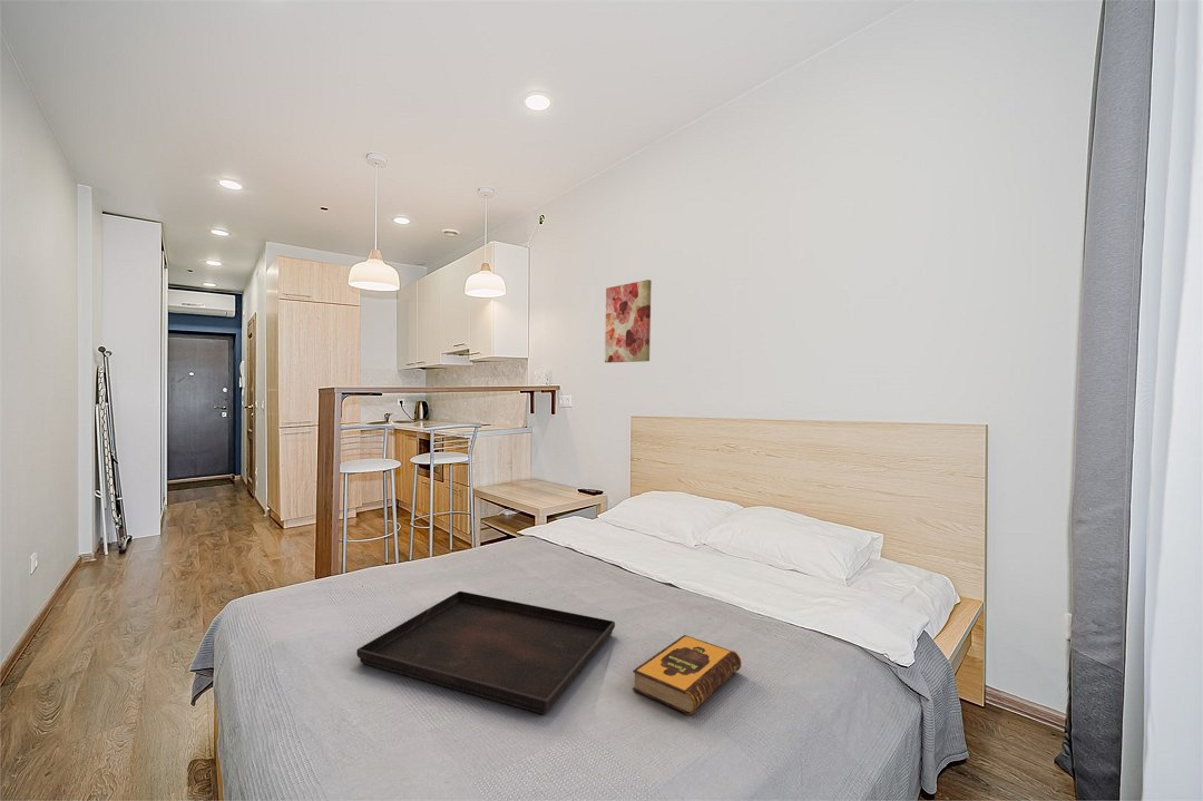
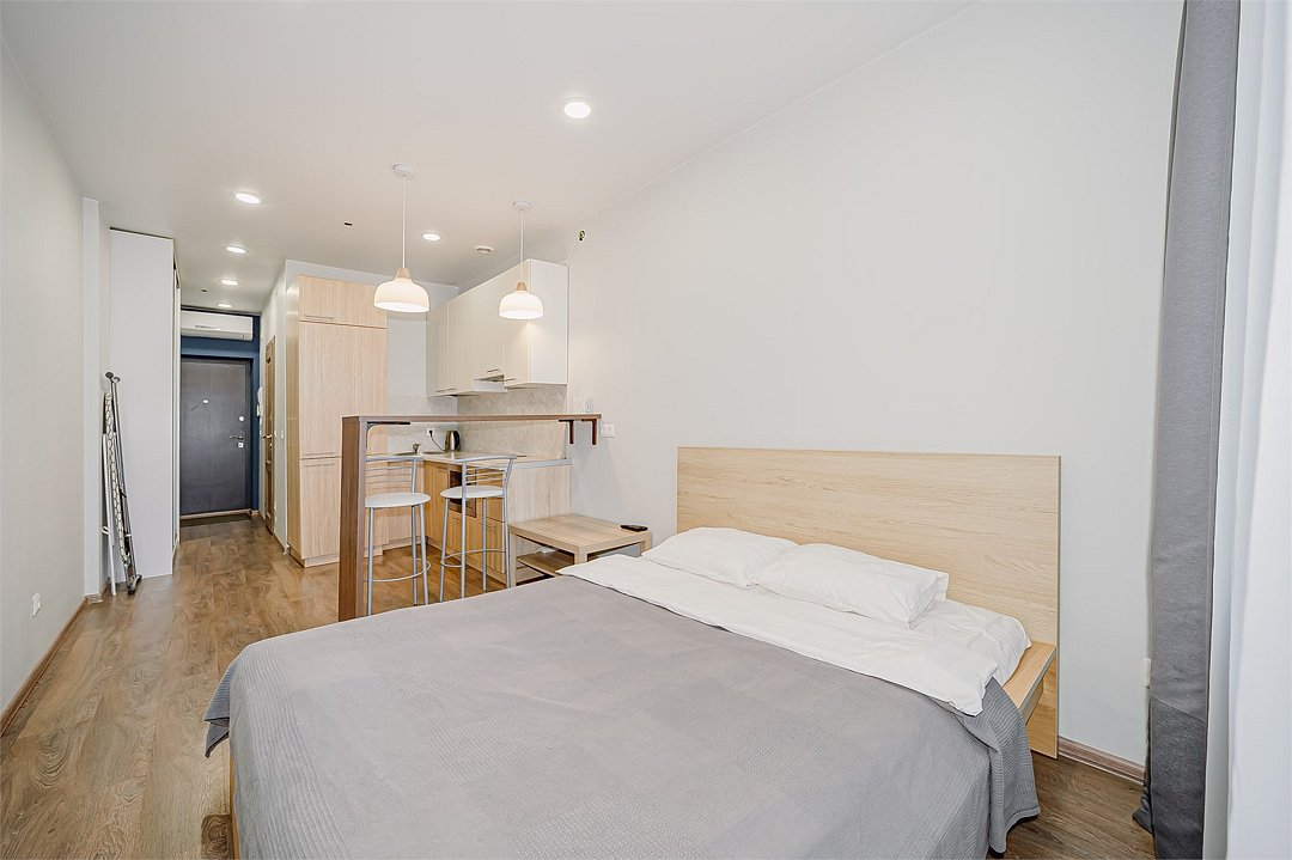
- hardback book [632,634,742,715]
- wall art [604,279,653,363]
- serving tray [355,590,616,715]
